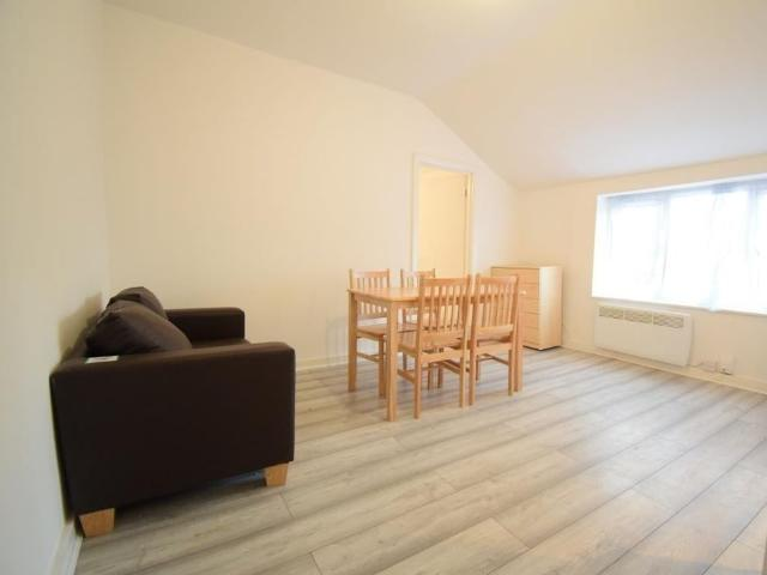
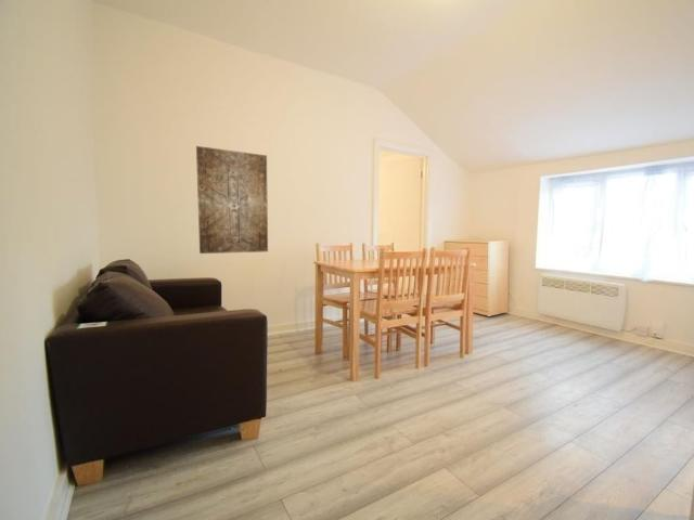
+ wall art [195,145,269,255]
